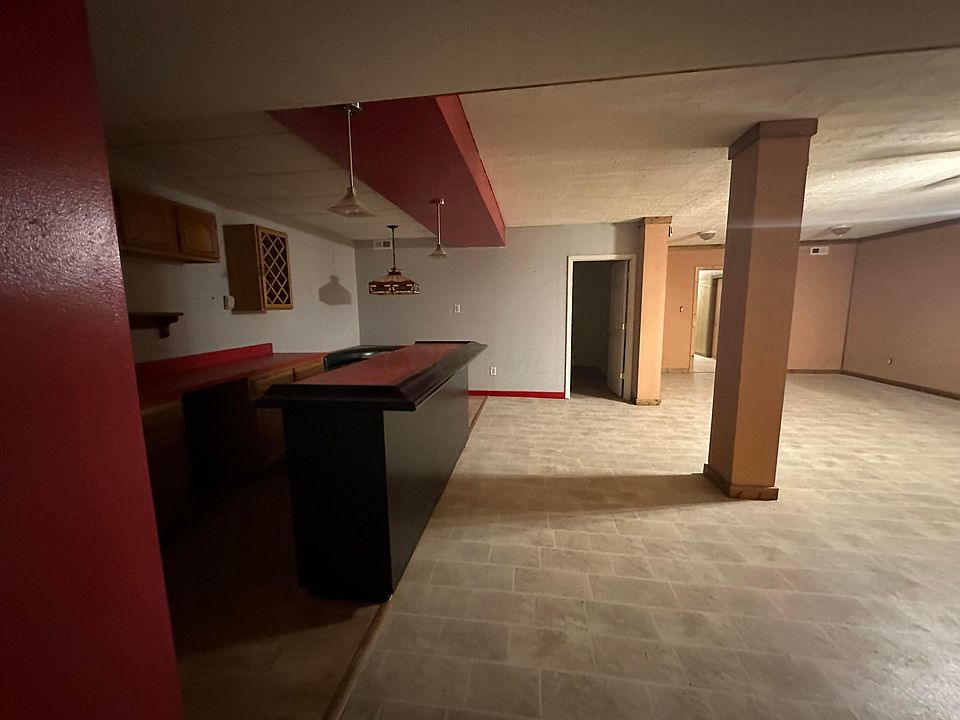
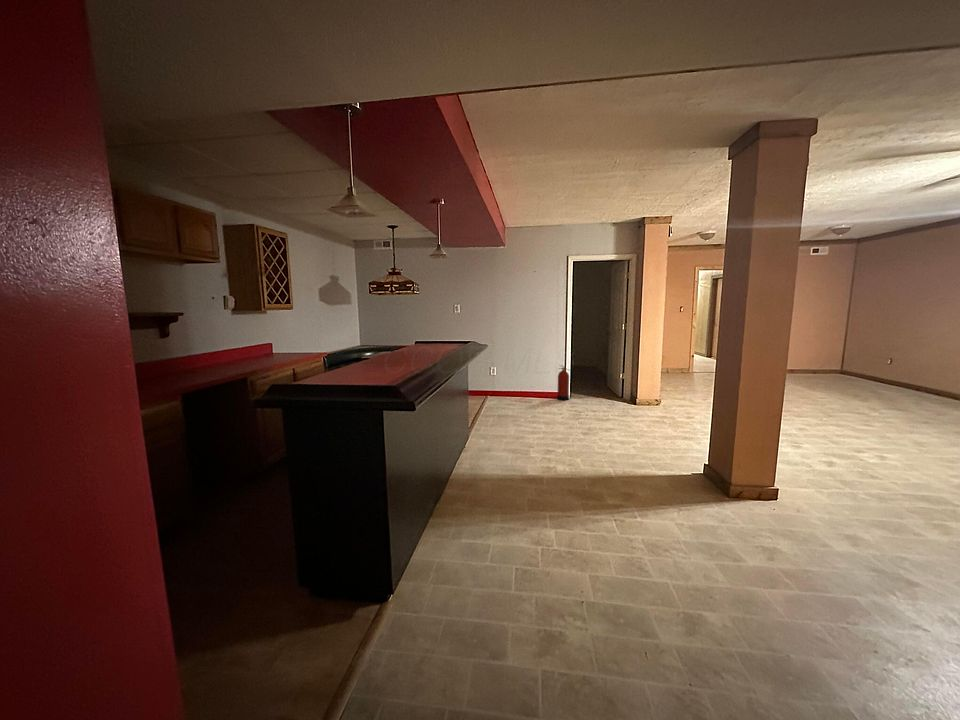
+ fire extinguisher [556,364,575,401]
